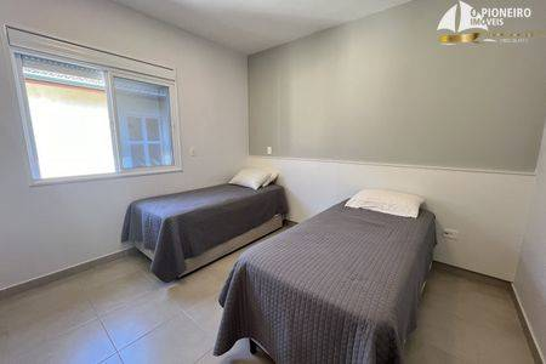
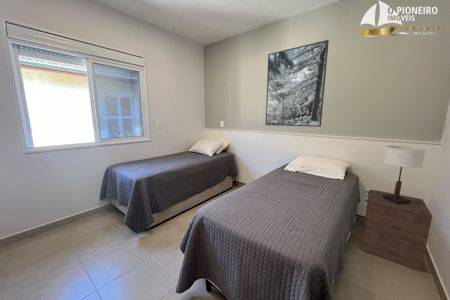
+ nightstand [361,188,433,272]
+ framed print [264,39,330,128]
+ table lamp [383,145,427,204]
